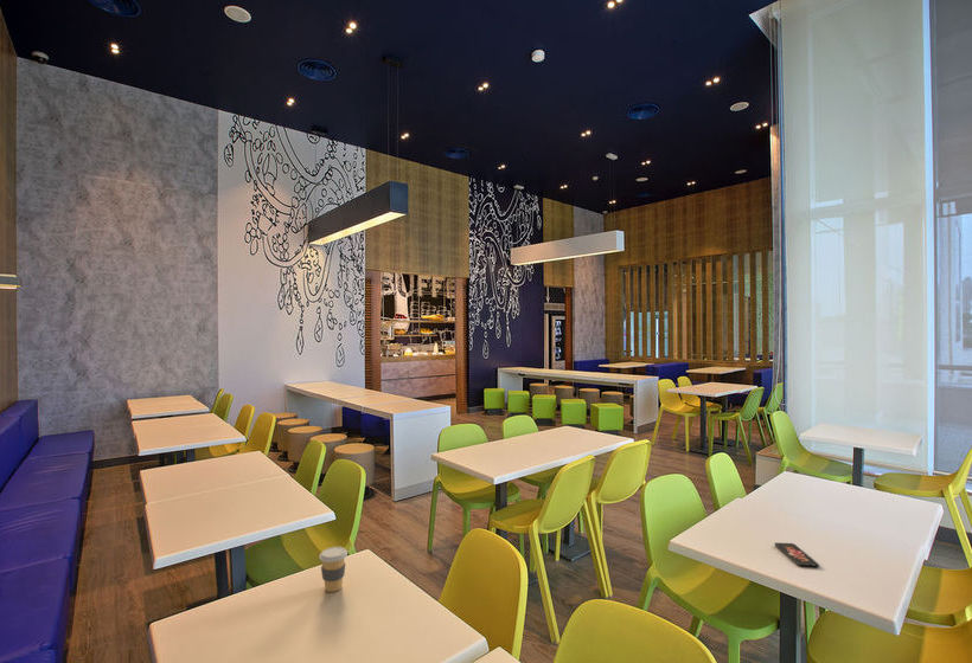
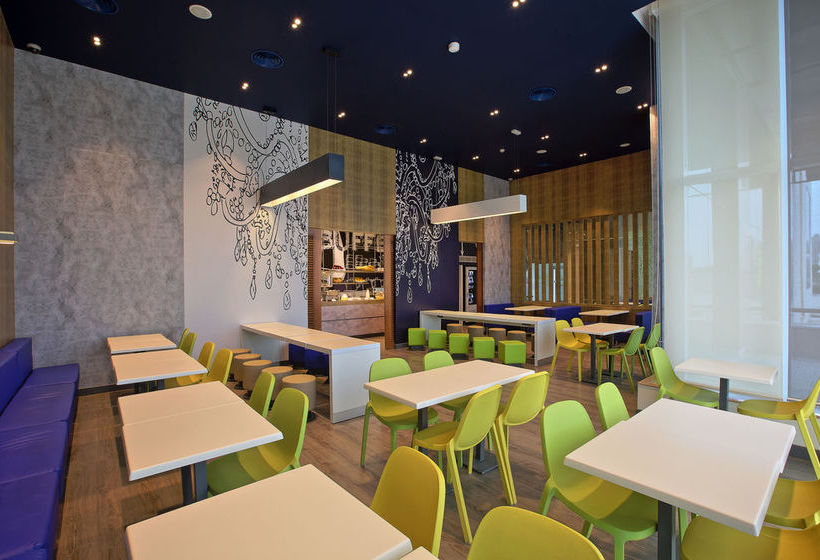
- coffee cup [319,546,348,593]
- smartphone [774,541,820,568]
